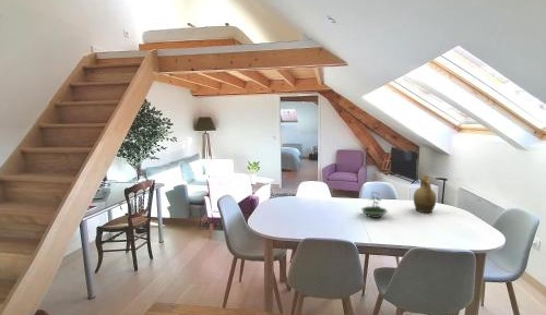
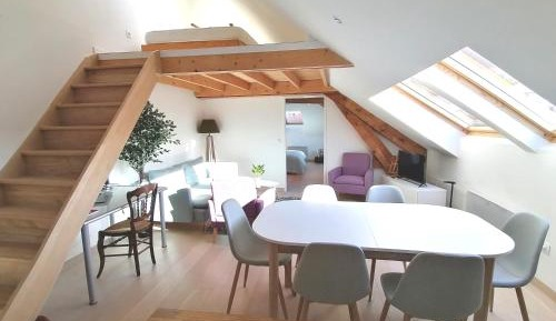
- terrarium [360,191,389,219]
- pitcher [413,174,437,214]
